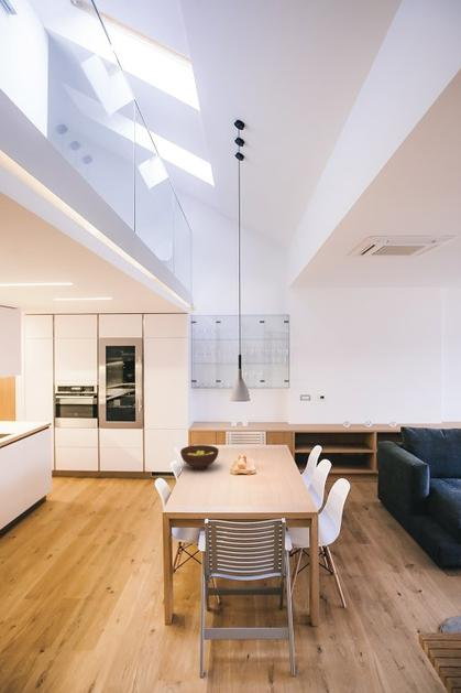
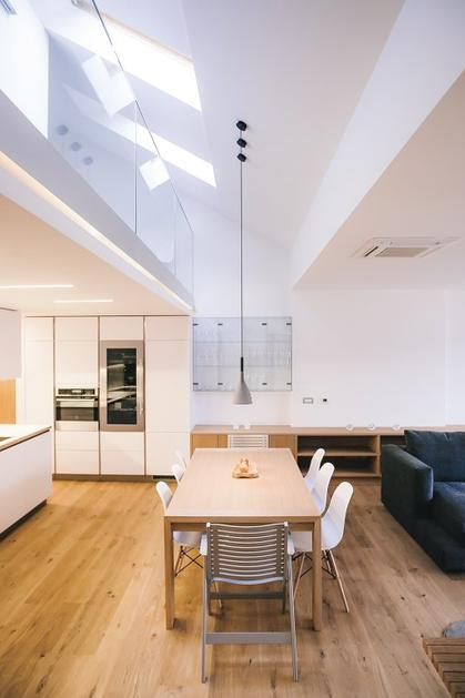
- fruit bowl [179,444,220,470]
